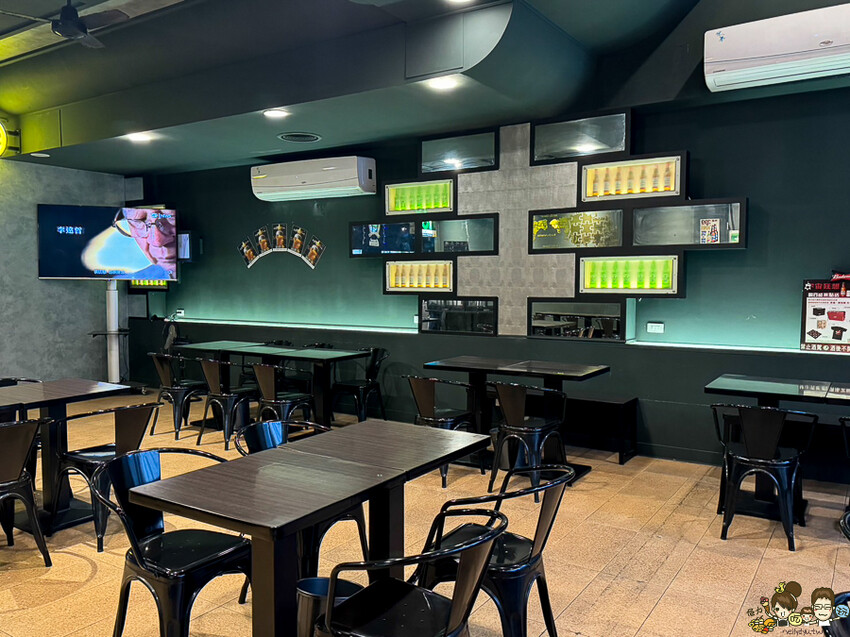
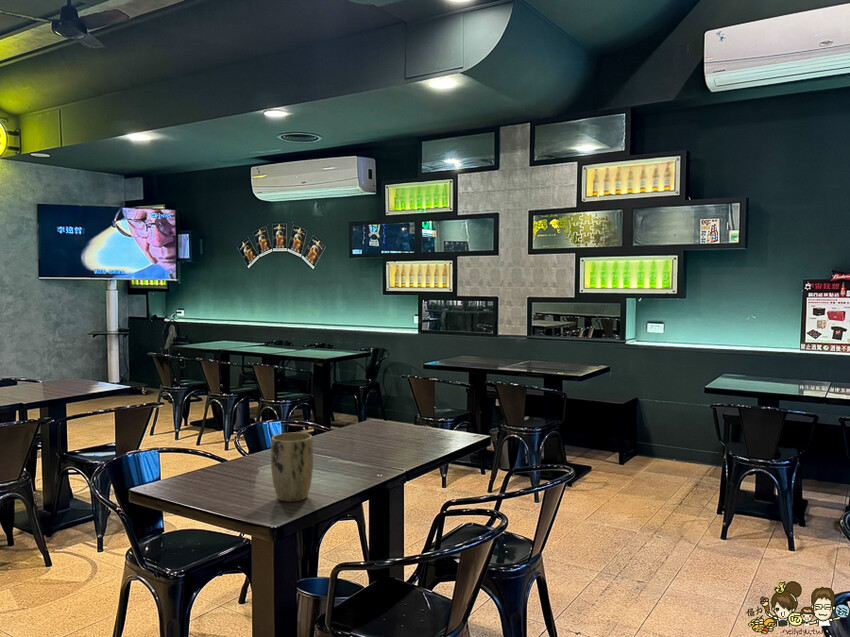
+ plant pot [270,431,314,503]
